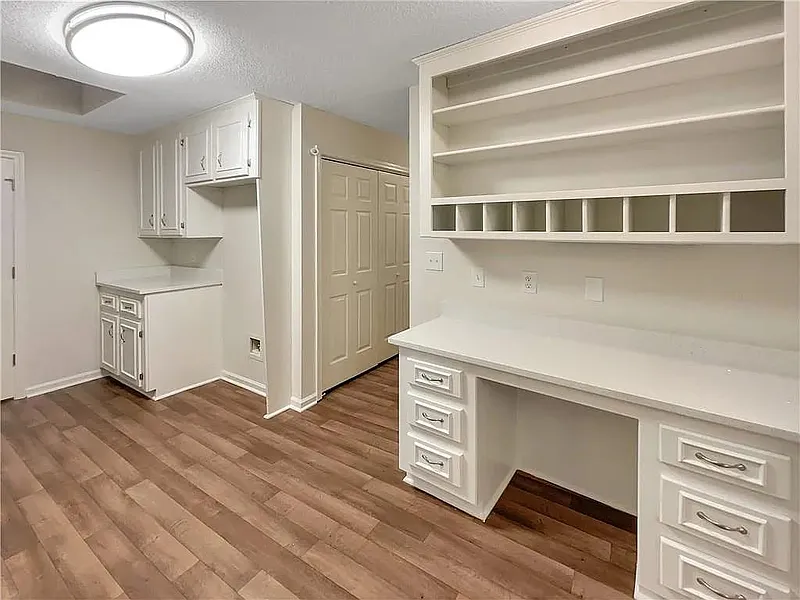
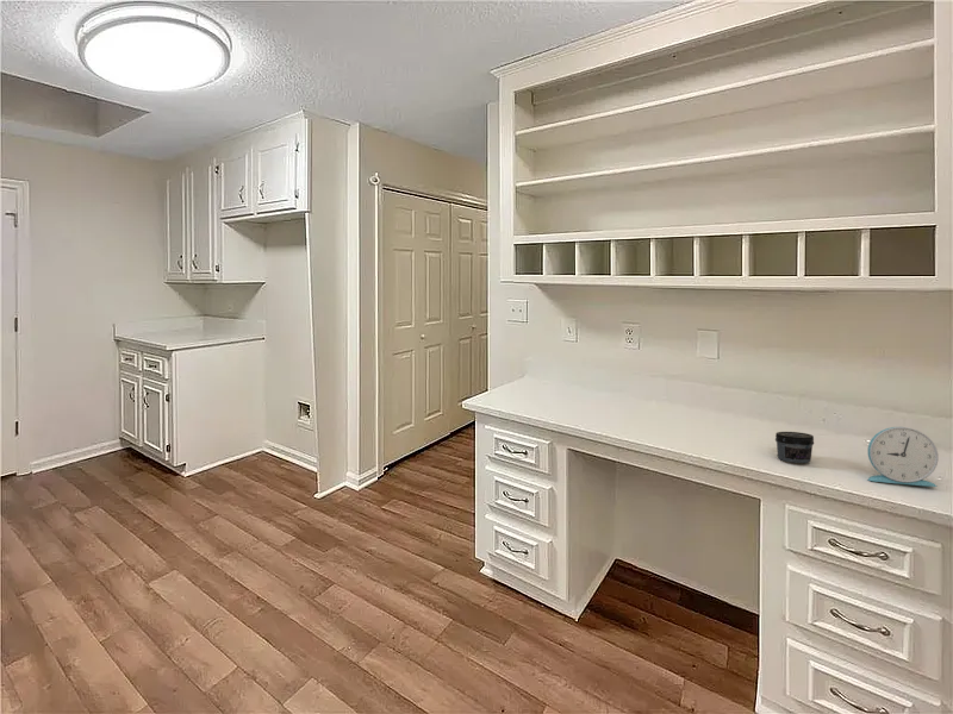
+ jar [774,431,815,464]
+ alarm clock [867,426,940,488]
